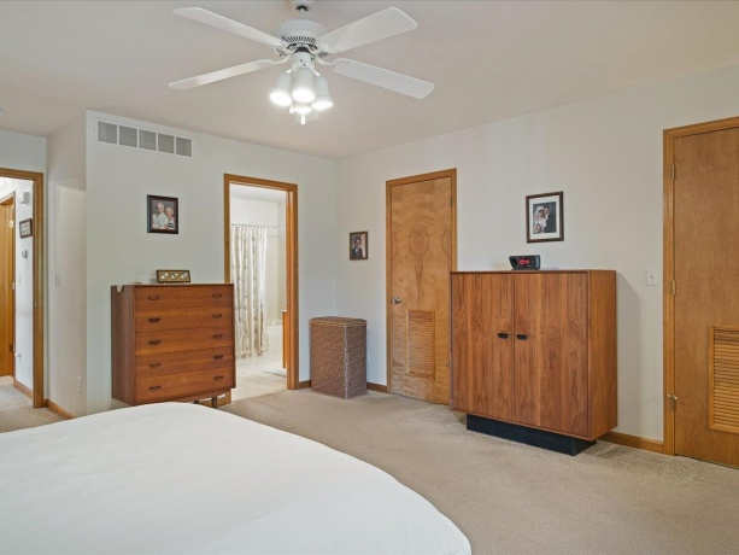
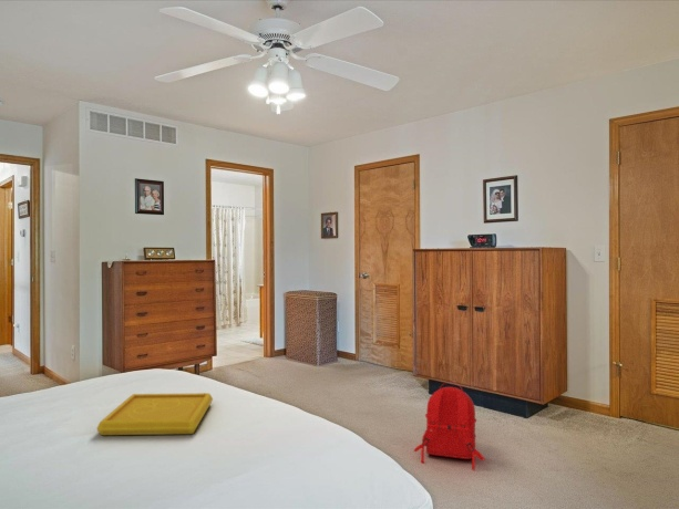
+ serving tray [95,392,214,436]
+ backpack [413,381,486,471]
